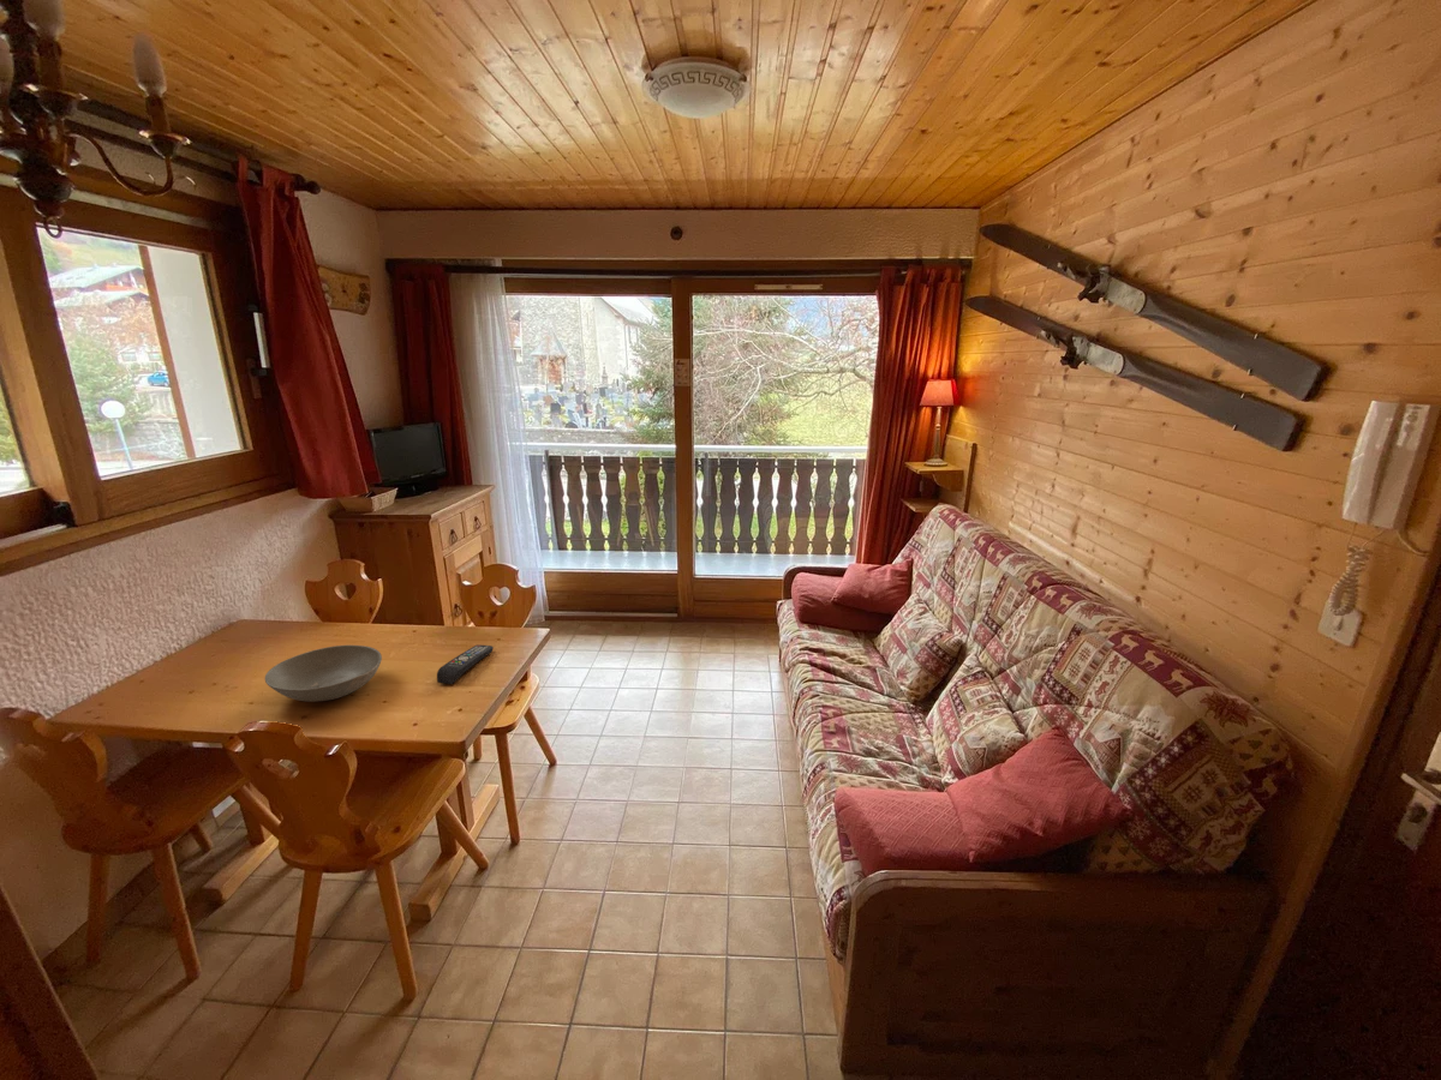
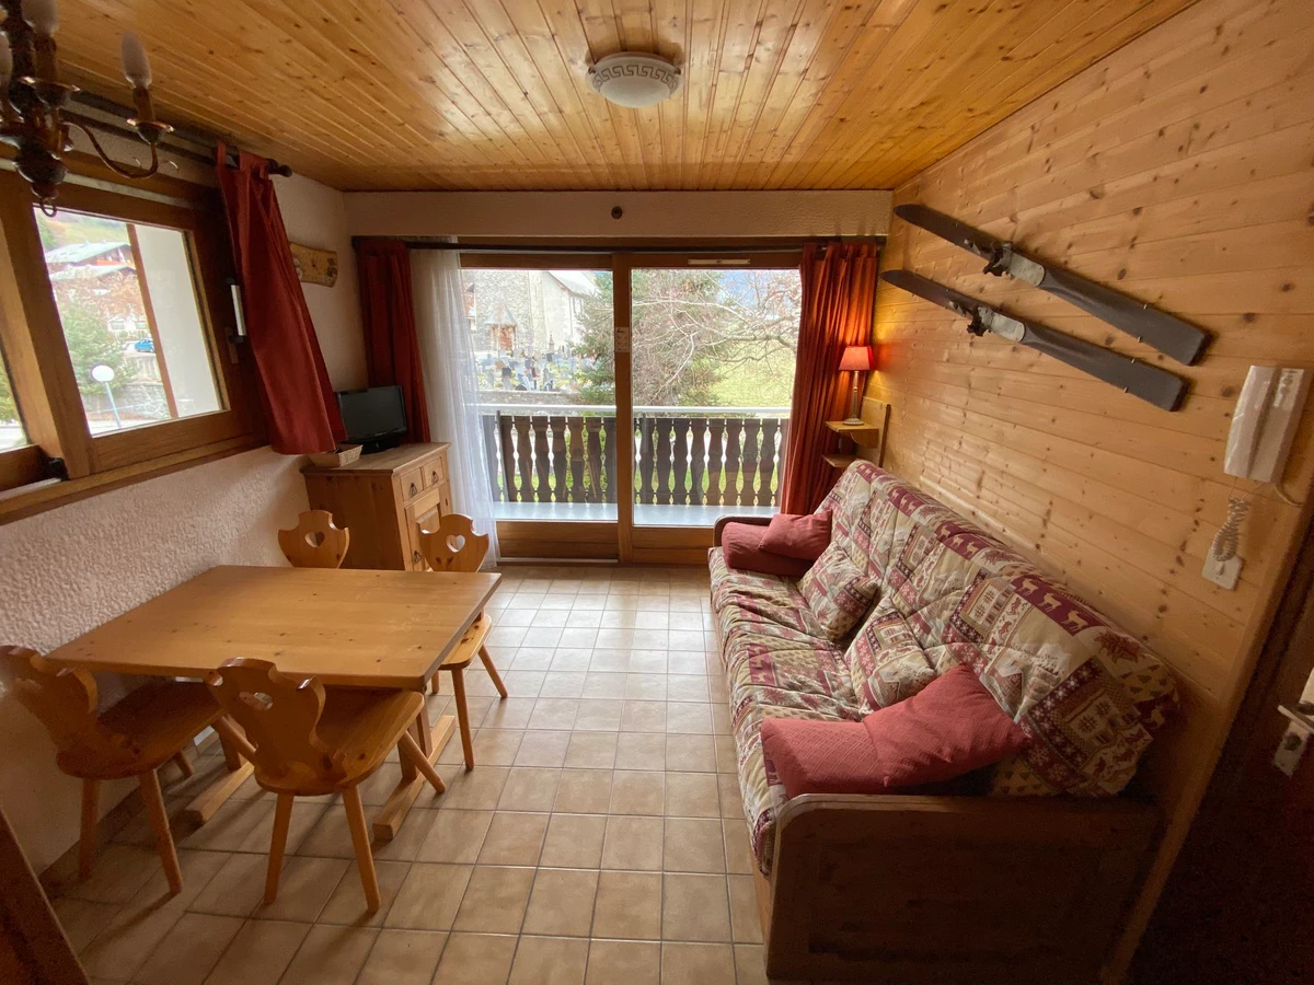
- bowl [264,644,383,703]
- remote control [436,643,495,685]
